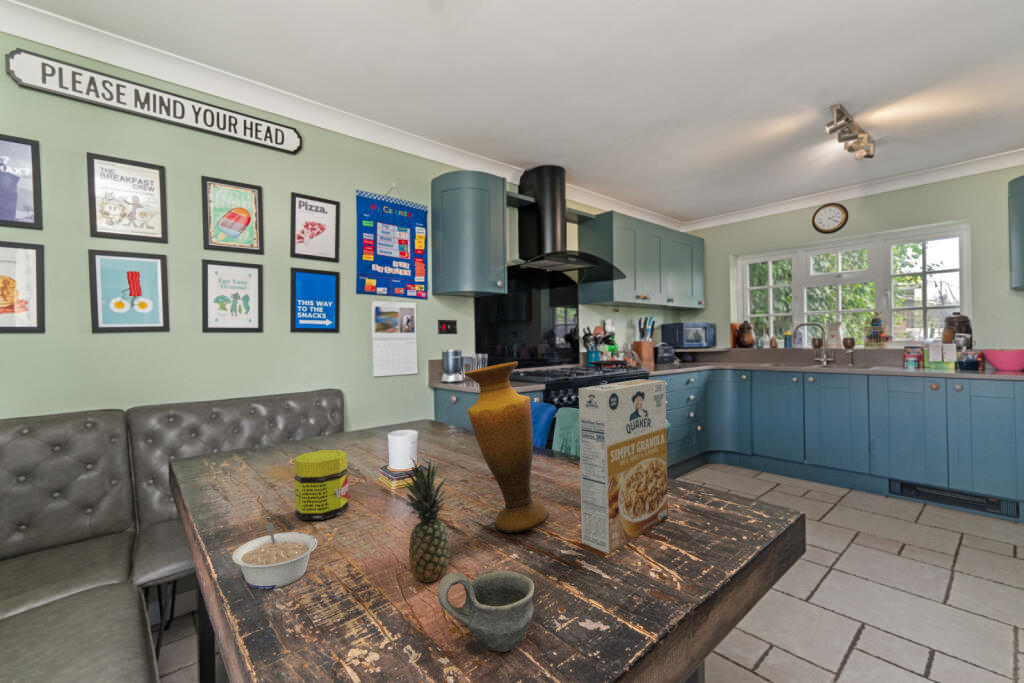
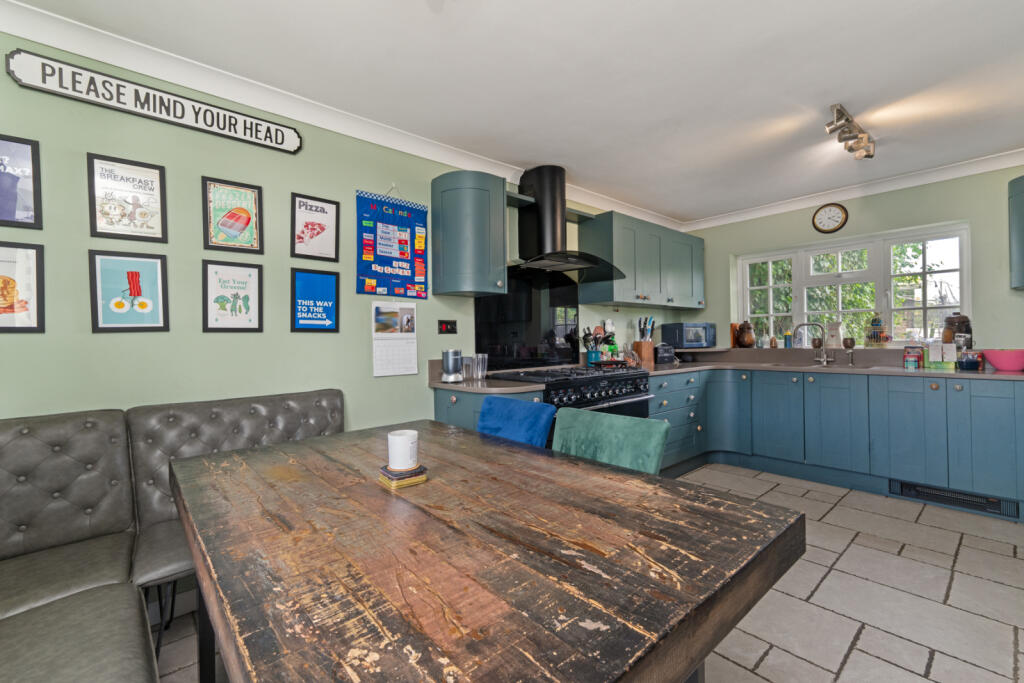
- vase [463,361,551,534]
- legume [231,522,318,590]
- jar [293,449,349,521]
- fruit [400,456,451,584]
- cup [436,570,535,653]
- cereal box [578,378,669,555]
